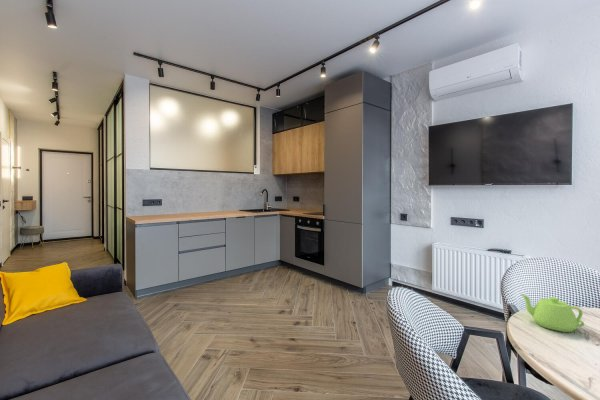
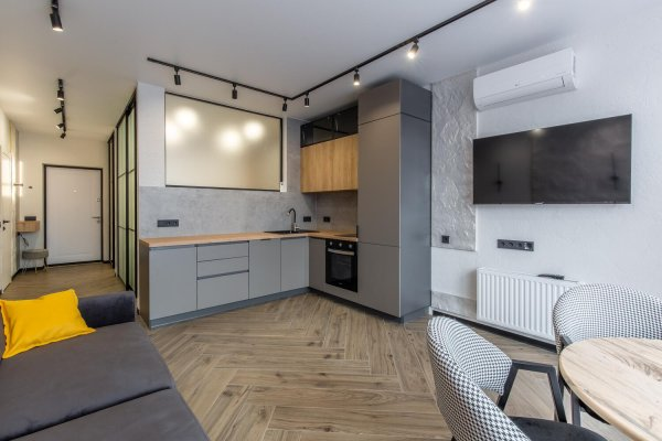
- teapot [520,293,585,333]
